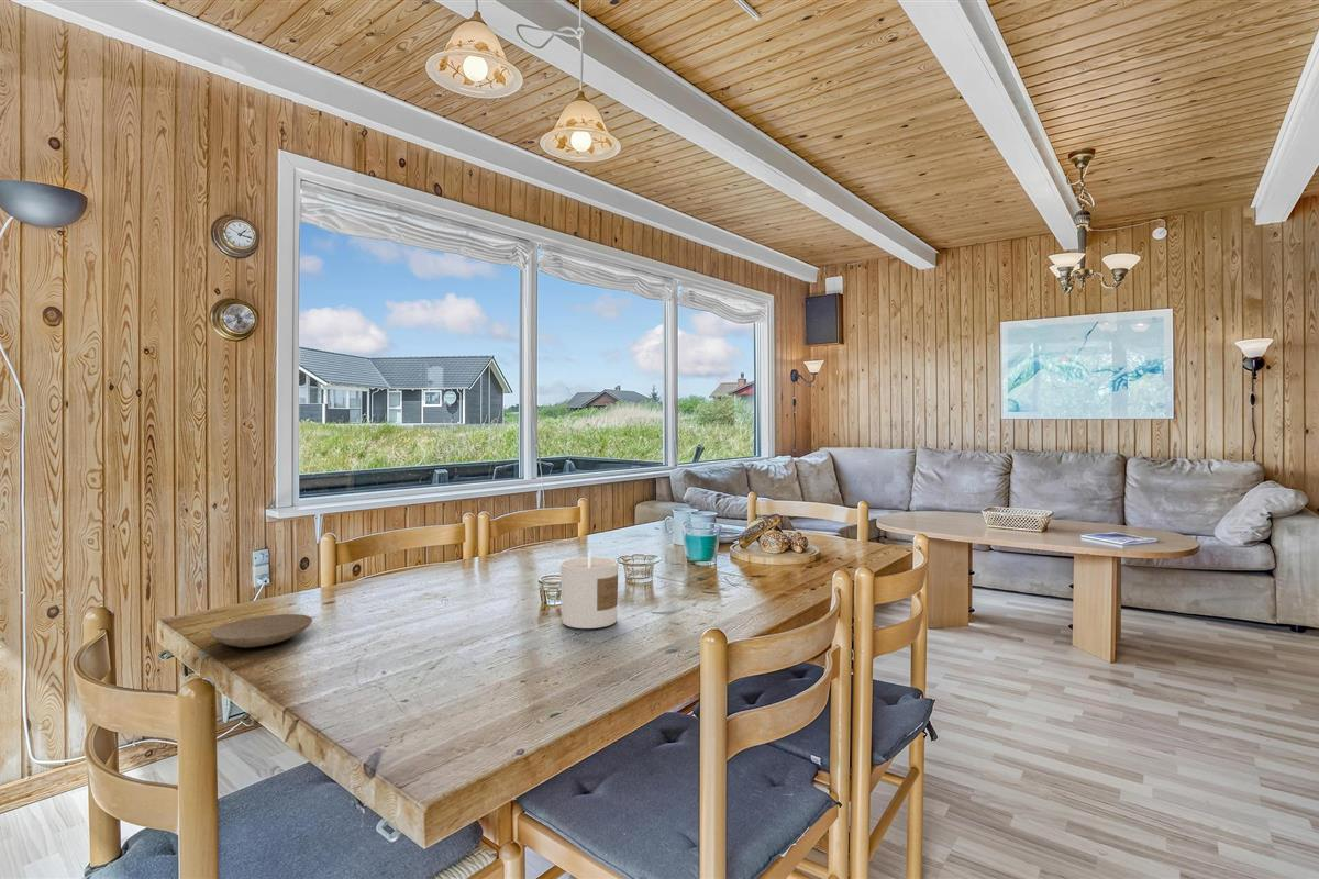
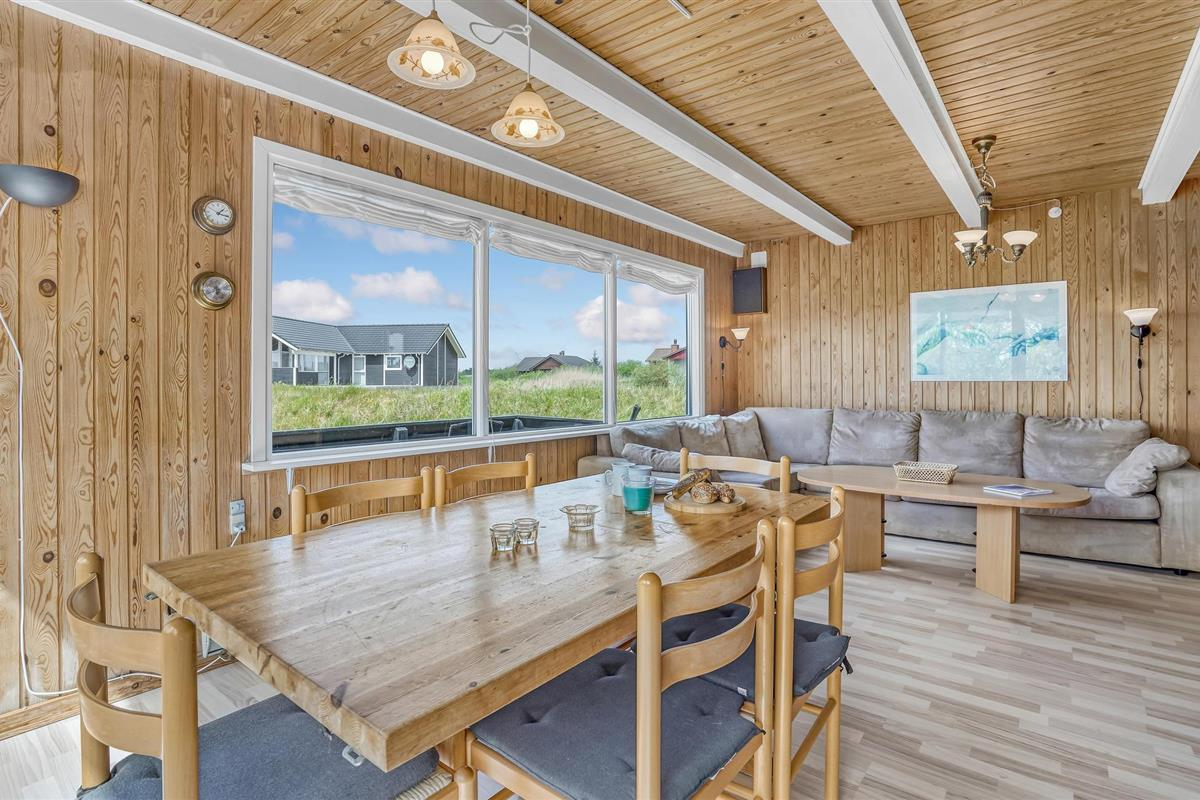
- plate [209,613,313,648]
- candle [559,549,619,630]
